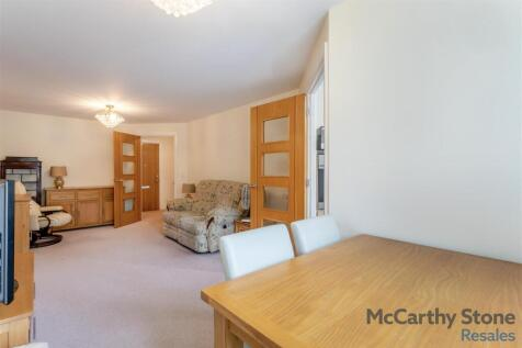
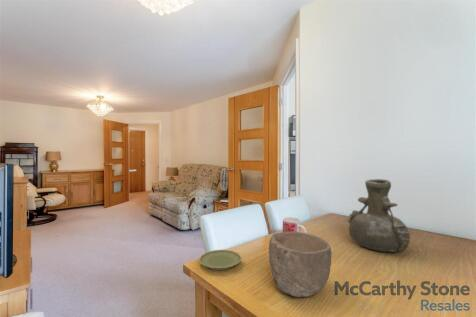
+ mug [282,216,308,233]
+ bowl [268,231,332,298]
+ plate [198,249,242,271]
+ vase [346,178,411,253]
